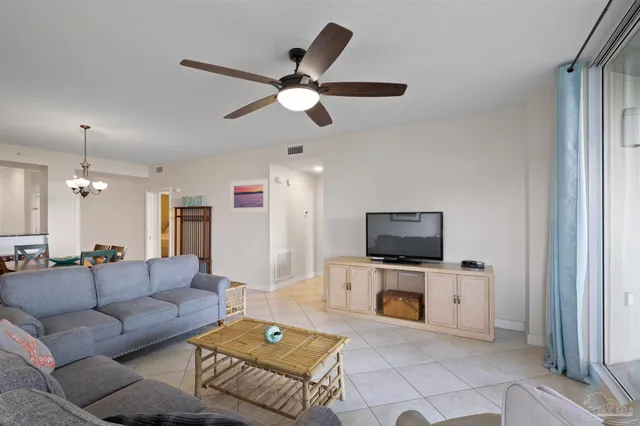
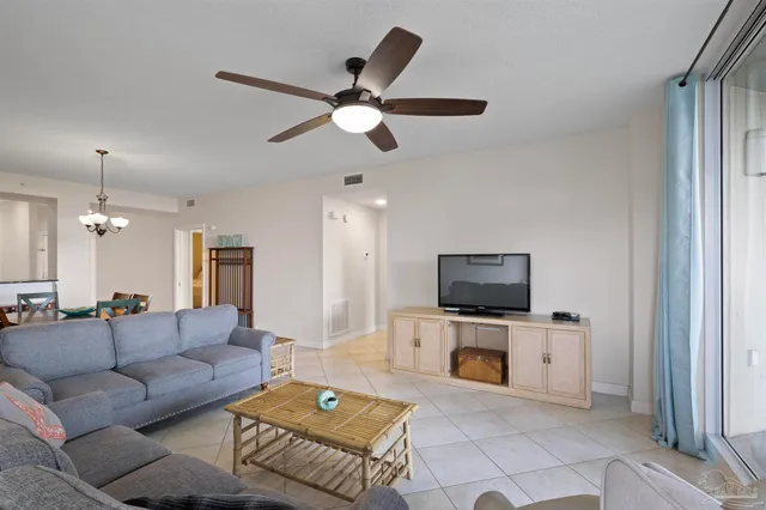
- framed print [229,178,269,214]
